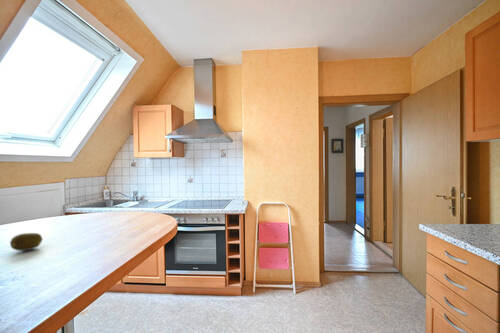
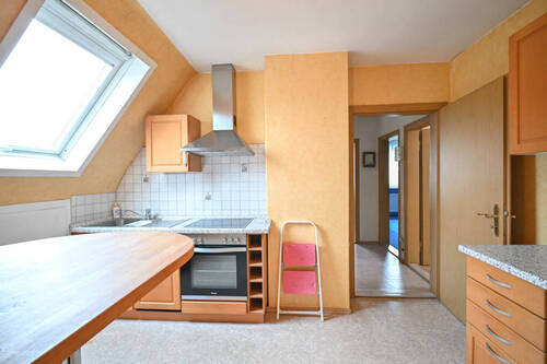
- fruit [8,232,44,252]
